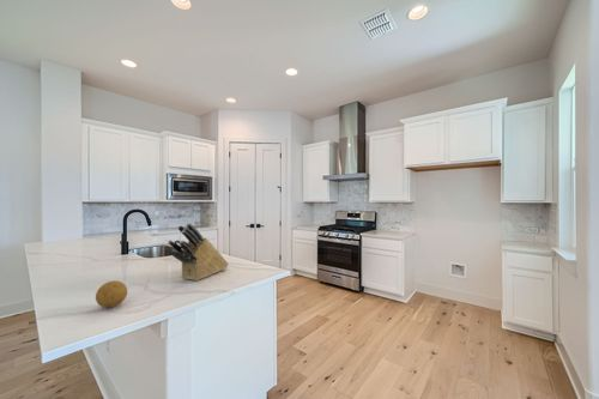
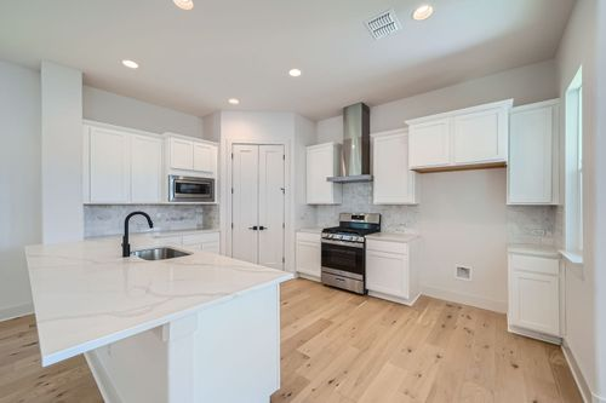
- knife block [167,222,230,282]
- fruit [95,280,128,309]
